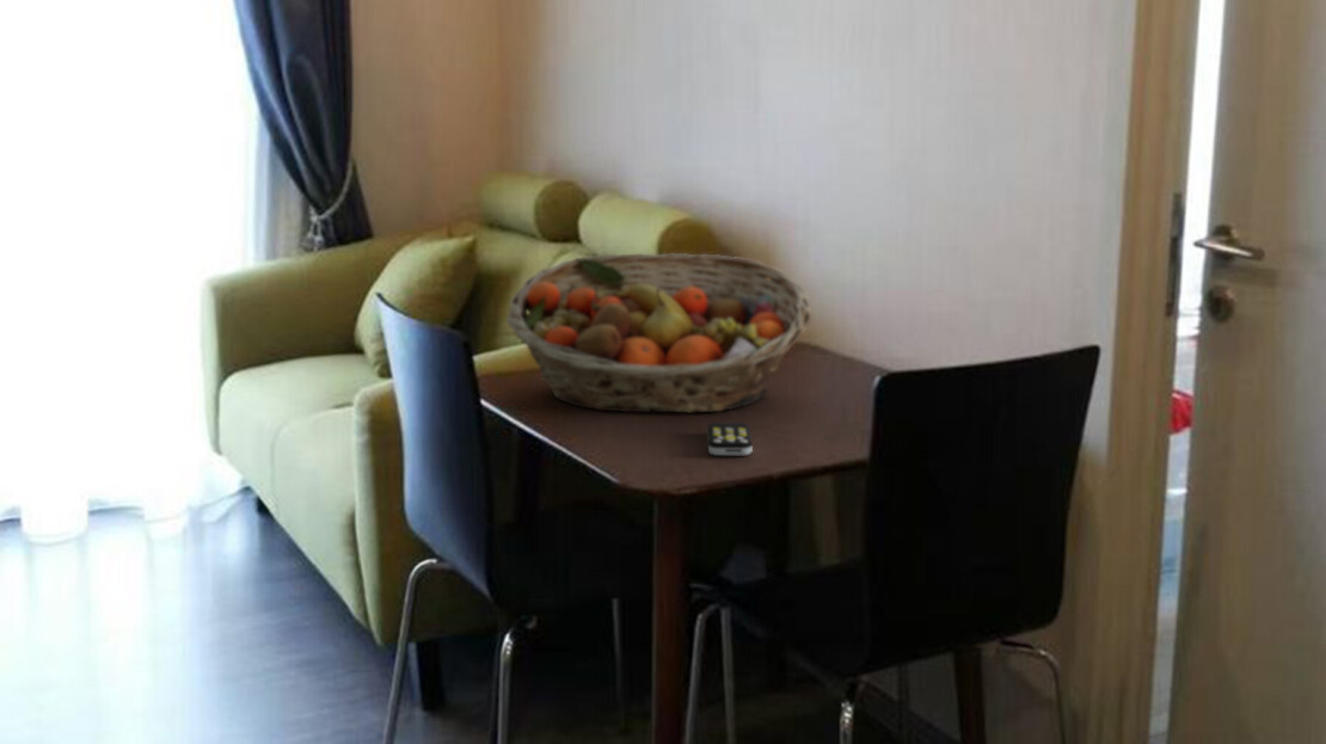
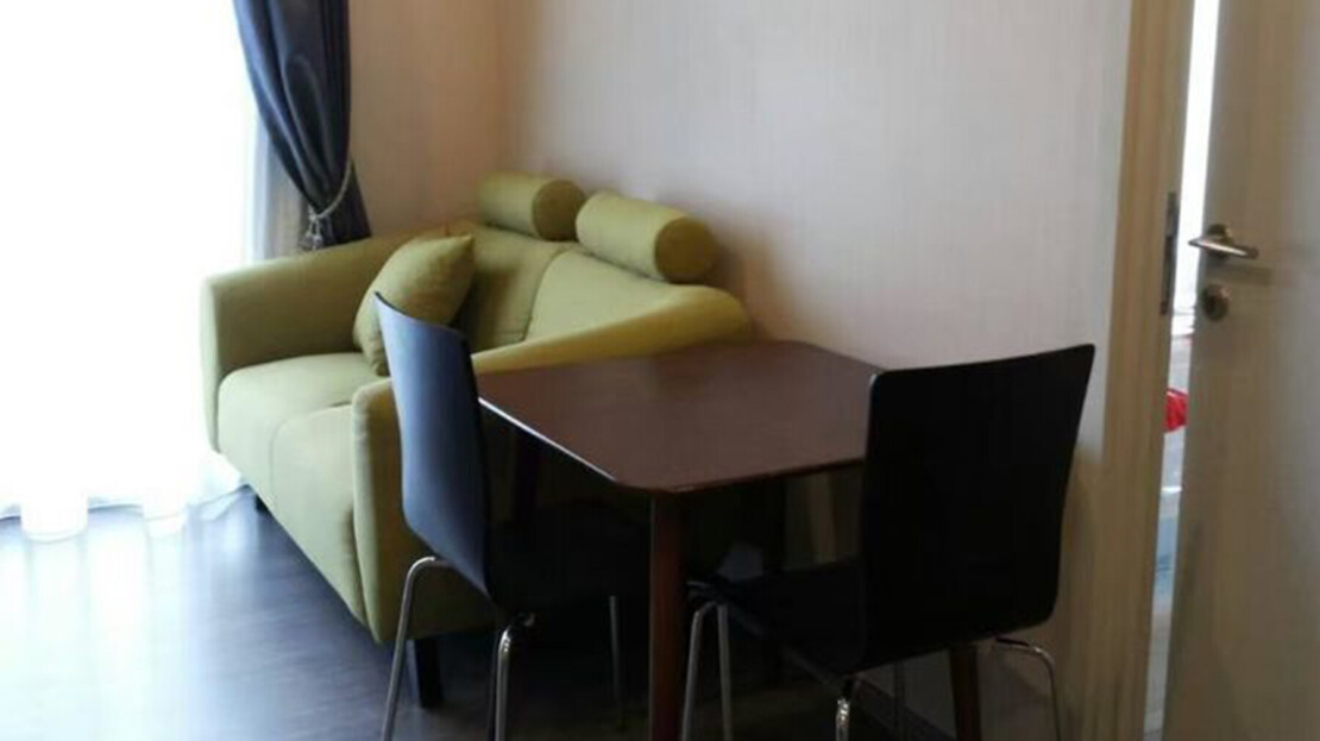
- remote control [706,422,754,456]
- fruit basket [505,252,814,414]
